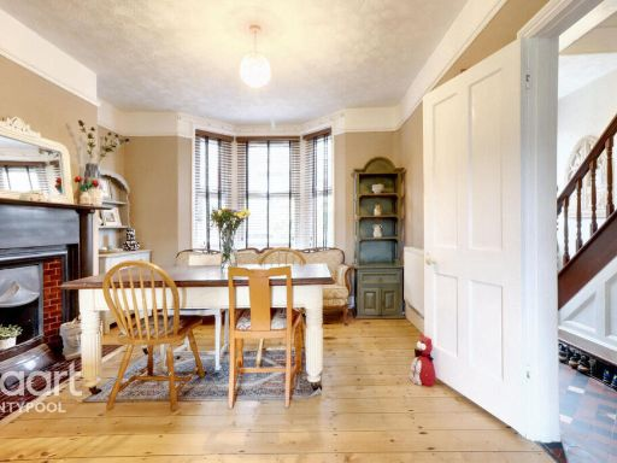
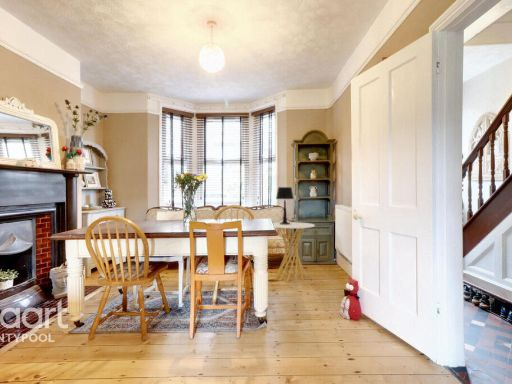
+ side table [272,221,316,283]
+ table lamp [275,186,295,224]
